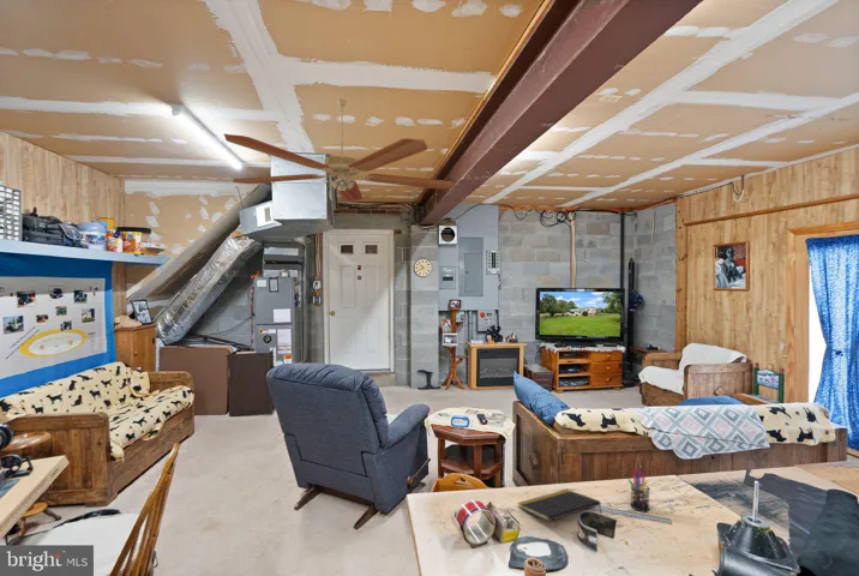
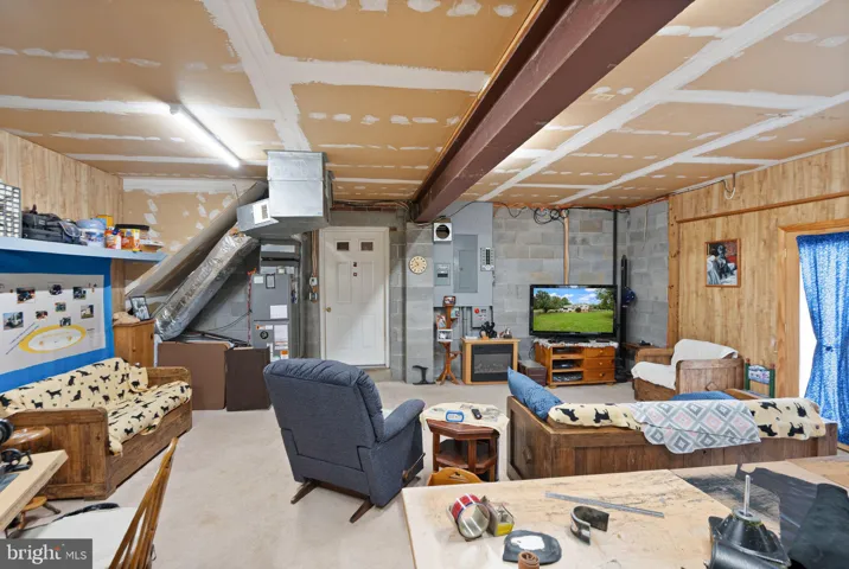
- ceiling fan [222,98,456,203]
- pen holder [626,468,650,512]
- notepad [517,488,602,522]
